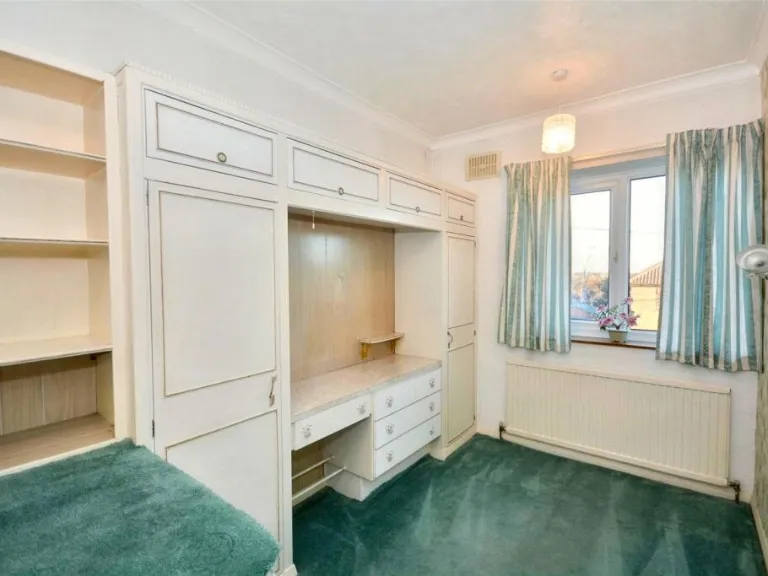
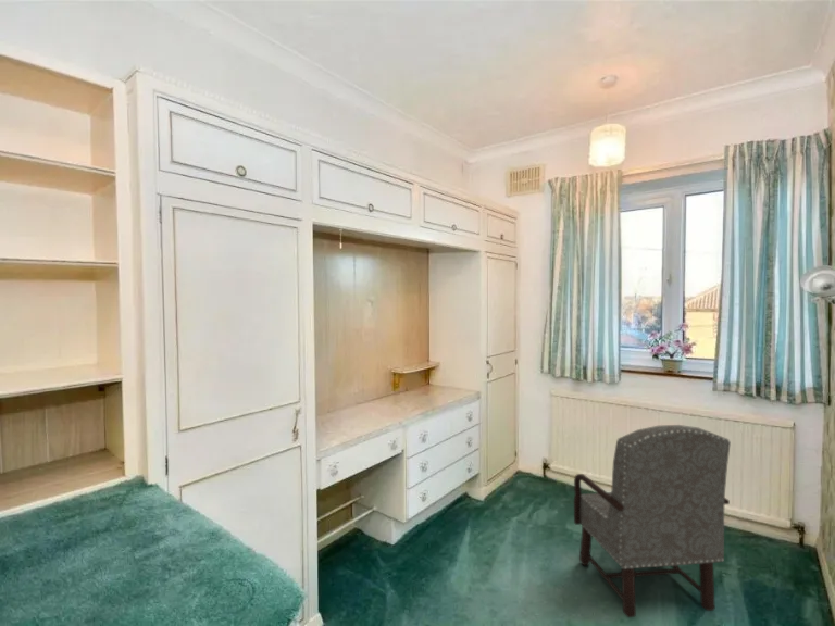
+ armchair [573,424,732,618]
